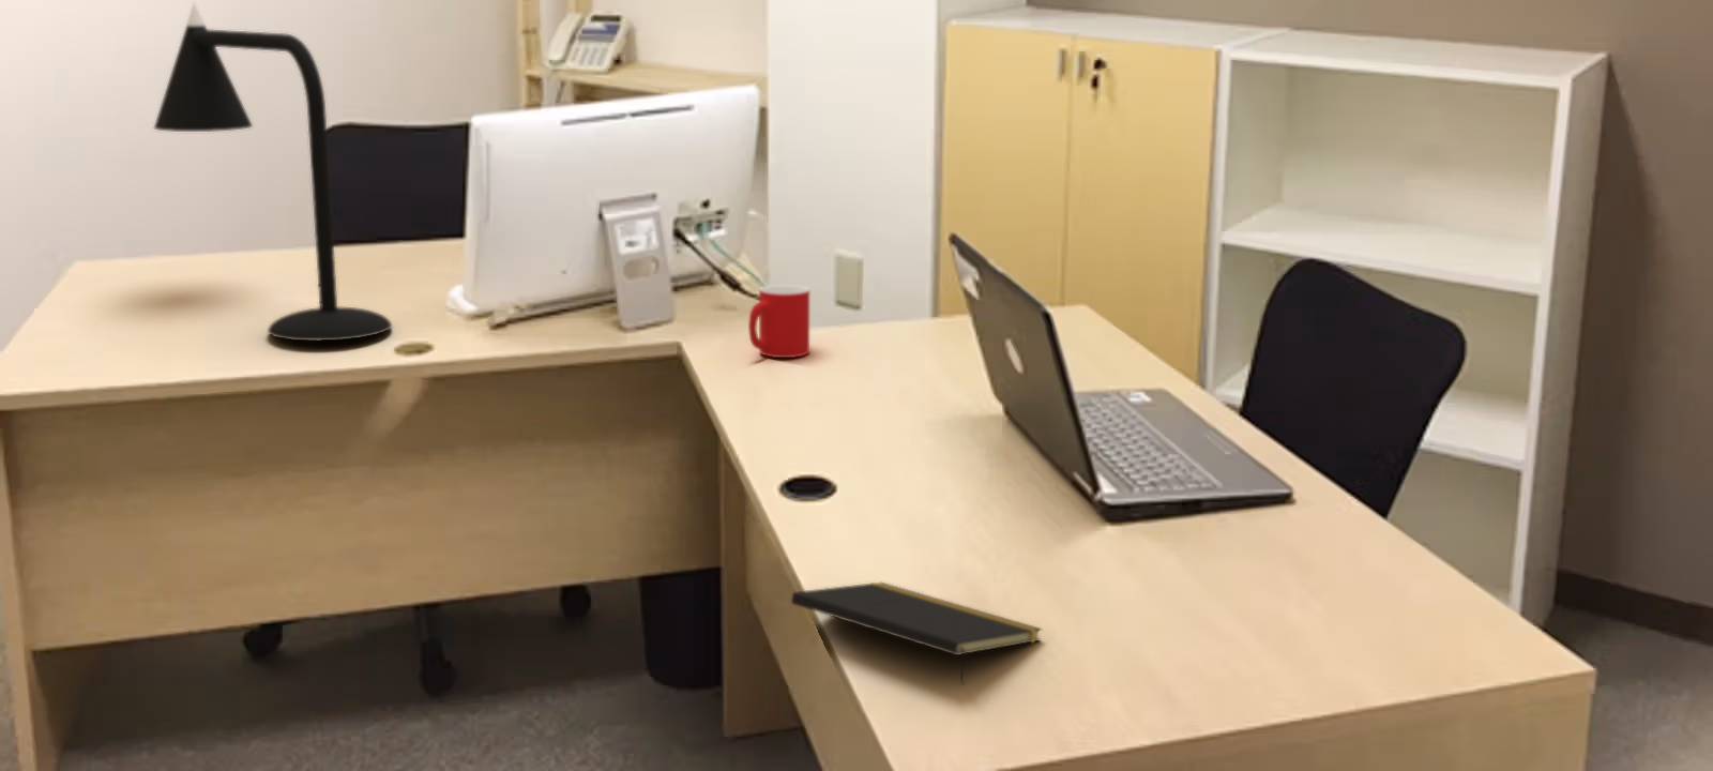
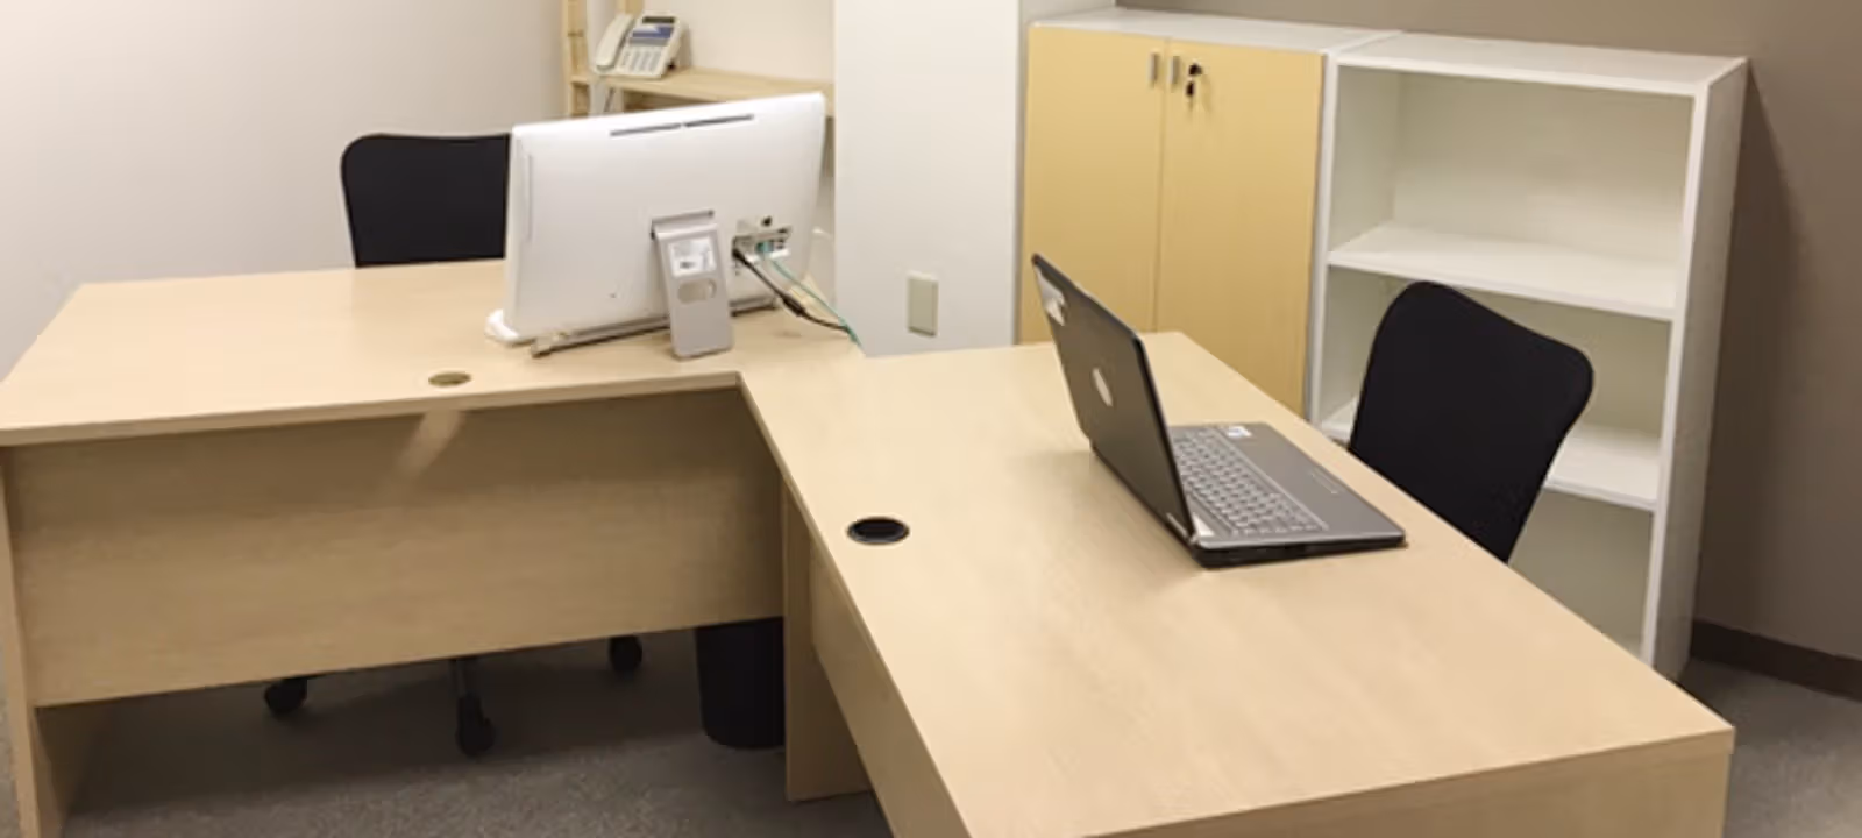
- notepad [790,581,1043,687]
- desk lamp [153,1,393,342]
- cup [747,284,811,358]
